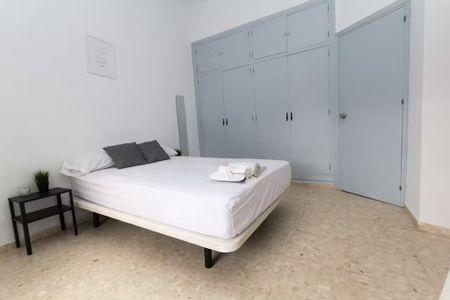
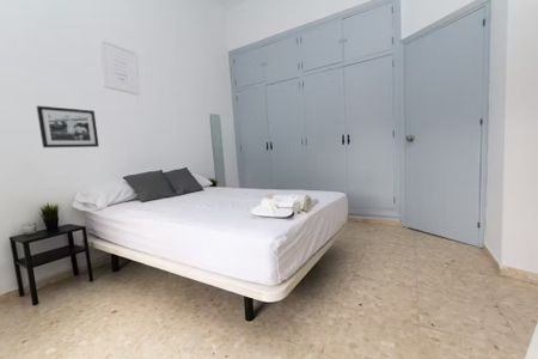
+ picture frame [36,104,100,148]
